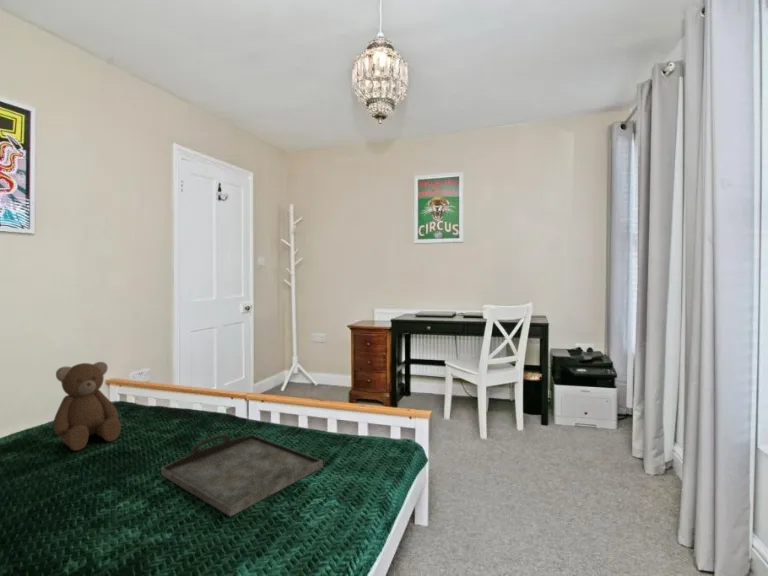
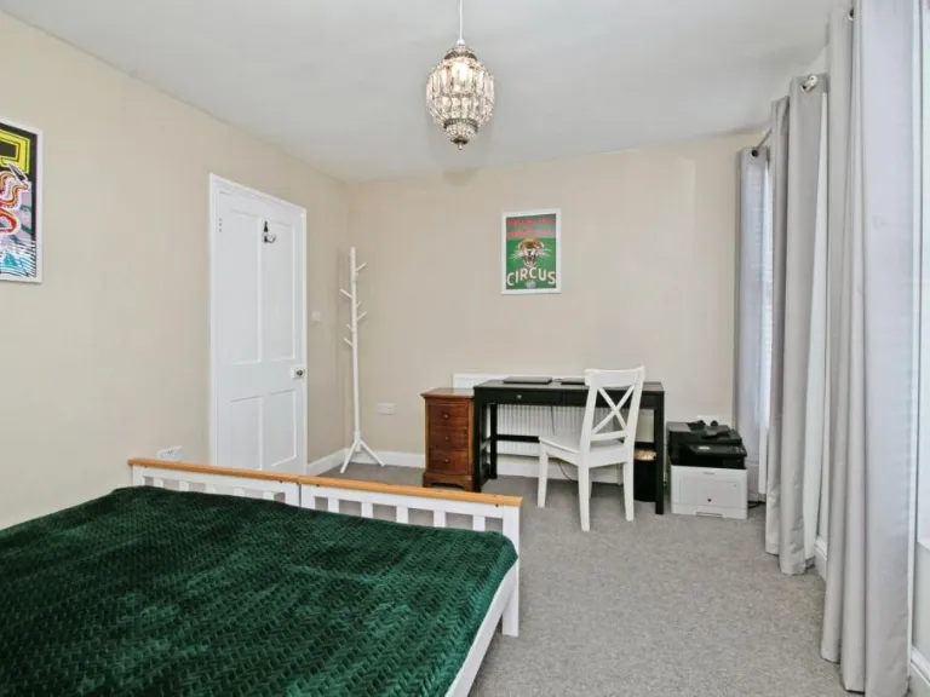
- serving tray [160,433,324,518]
- teddy bear [52,361,122,452]
